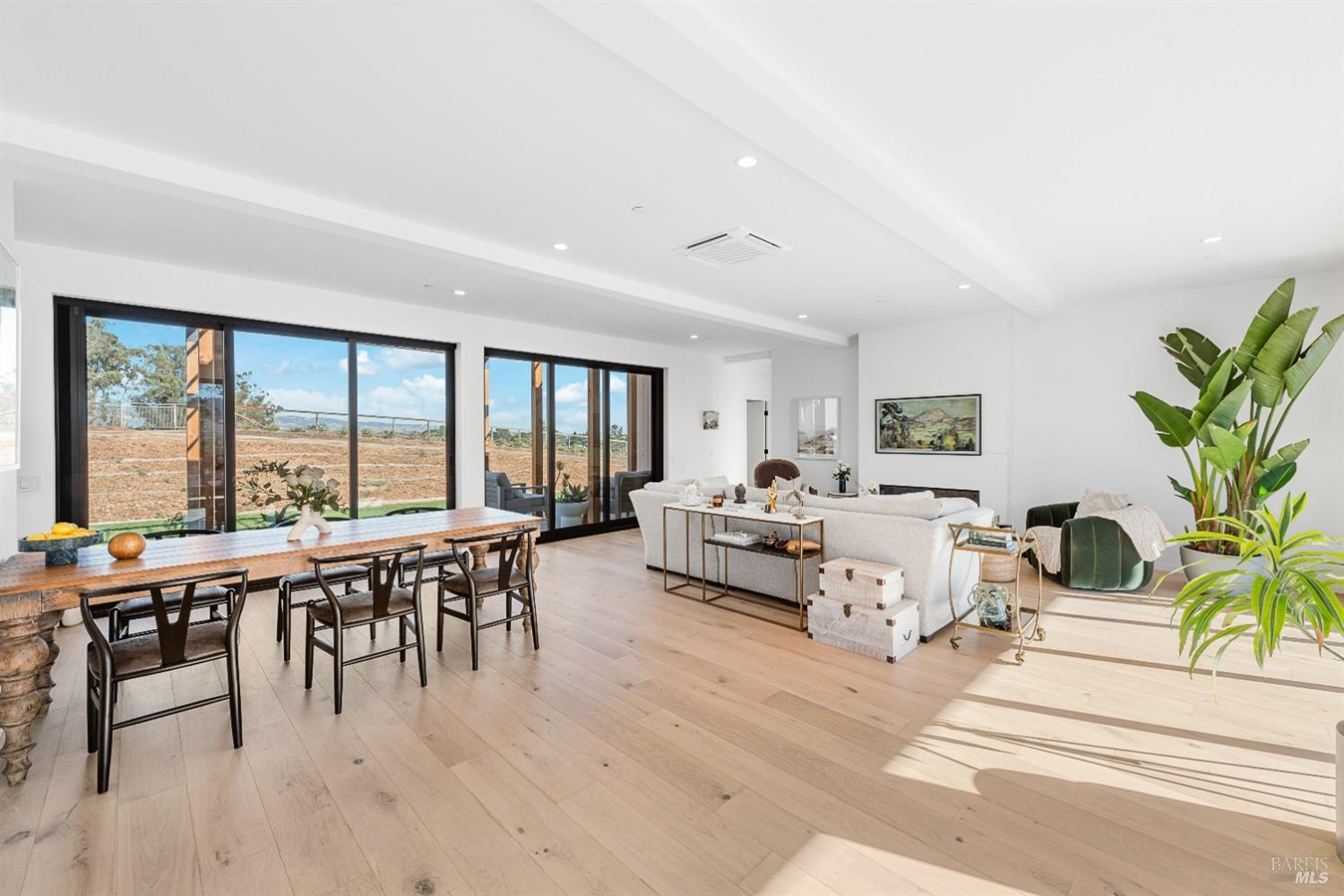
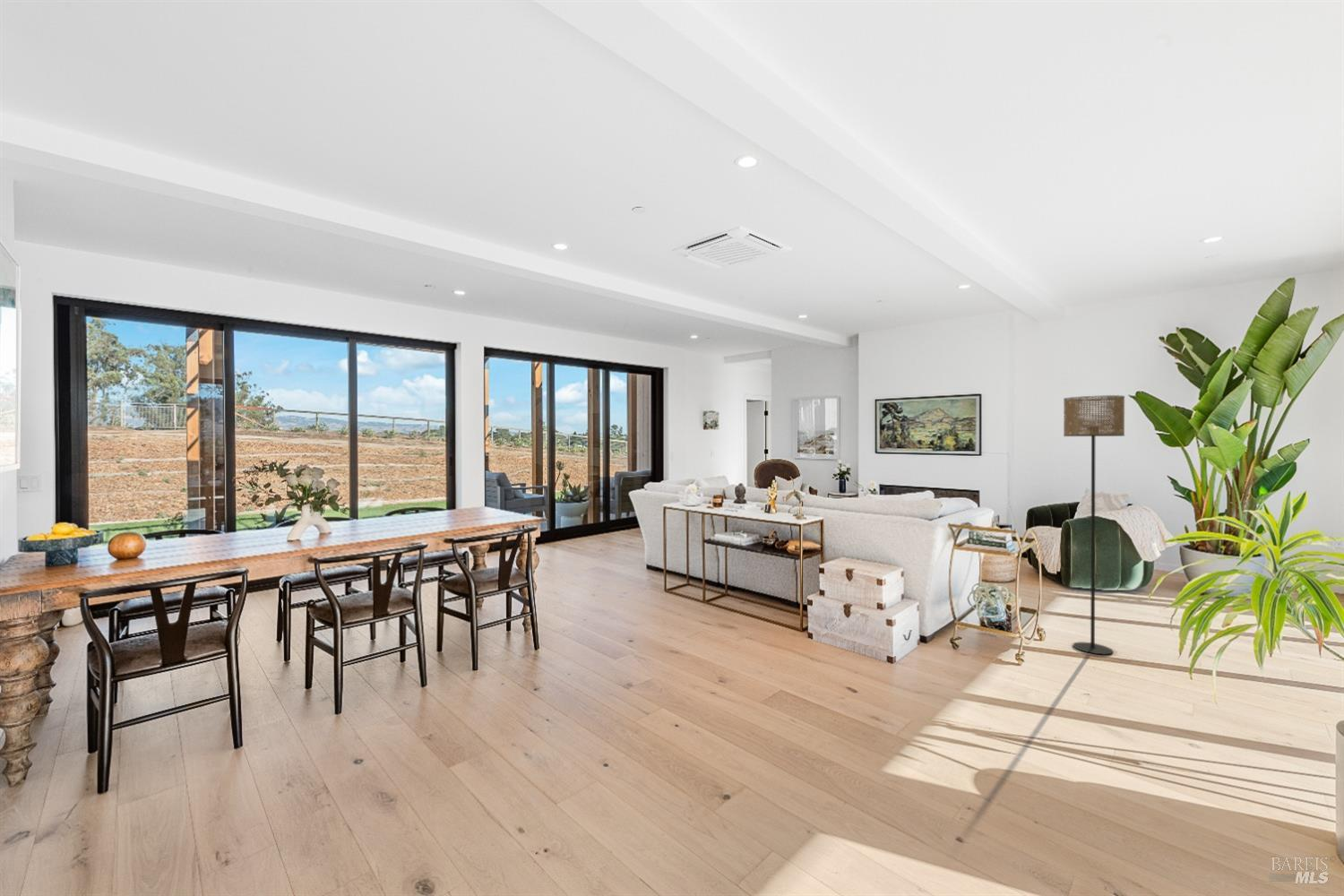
+ floor lamp [1063,394,1125,656]
